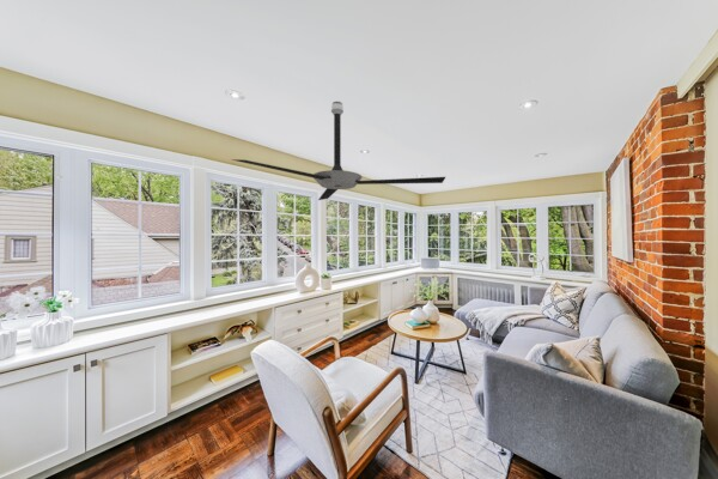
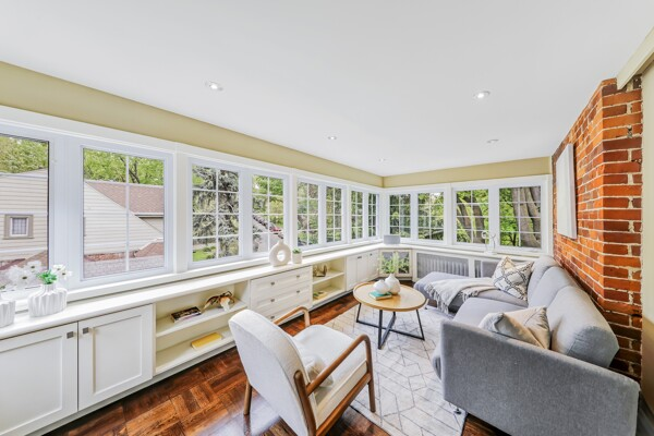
- ceiling fan [230,101,446,201]
